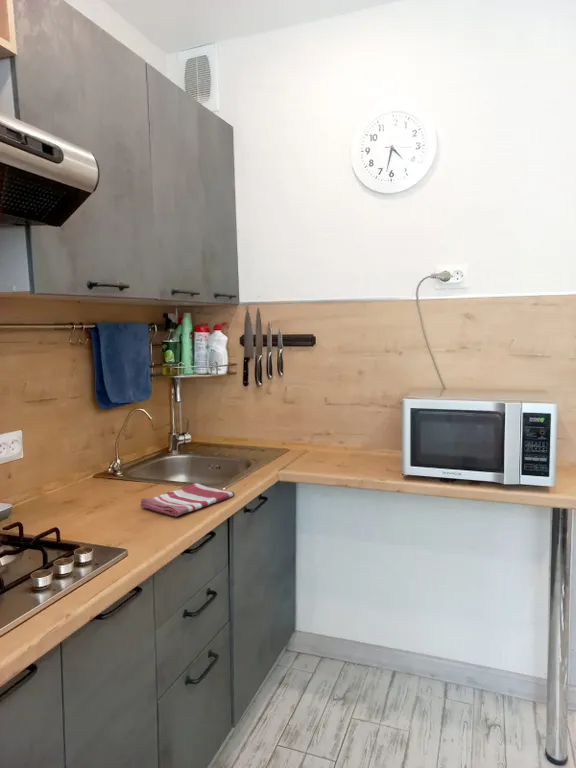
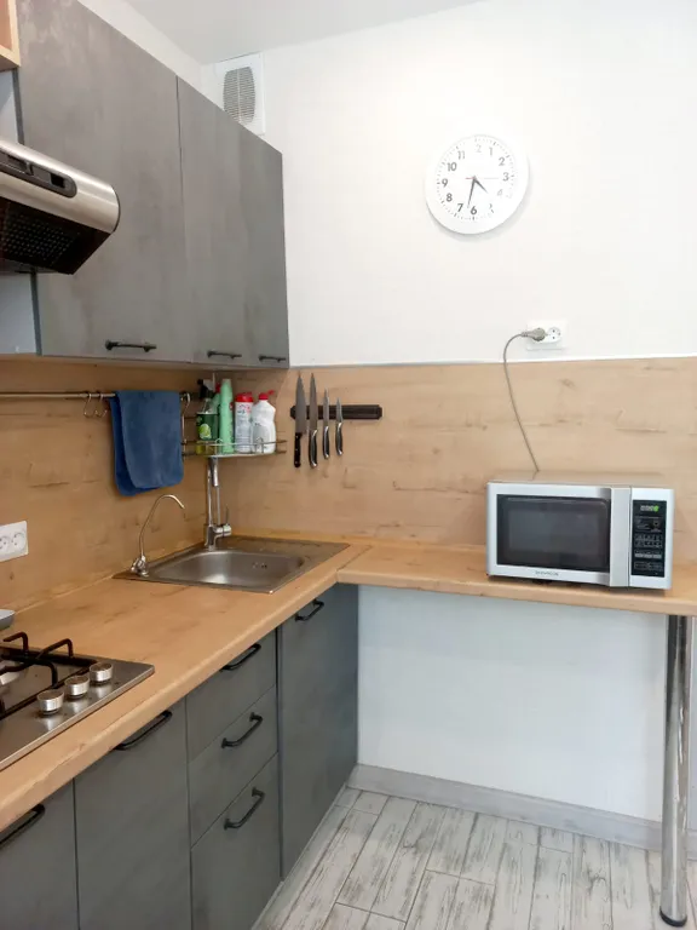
- dish towel [139,482,236,517]
